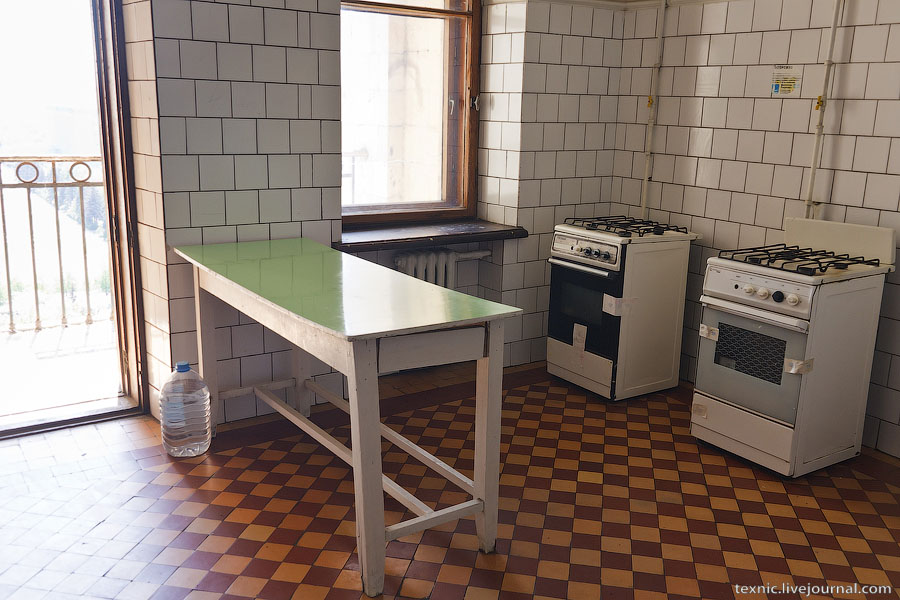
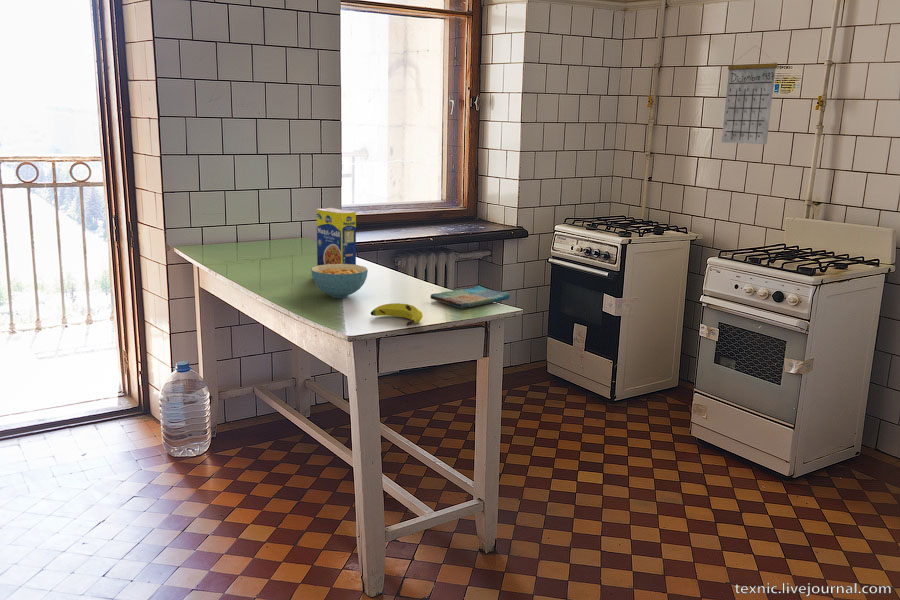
+ dish towel [429,285,511,309]
+ banana [370,302,424,327]
+ legume [316,207,357,266]
+ calendar [721,44,779,145]
+ cereal bowl [310,264,369,299]
